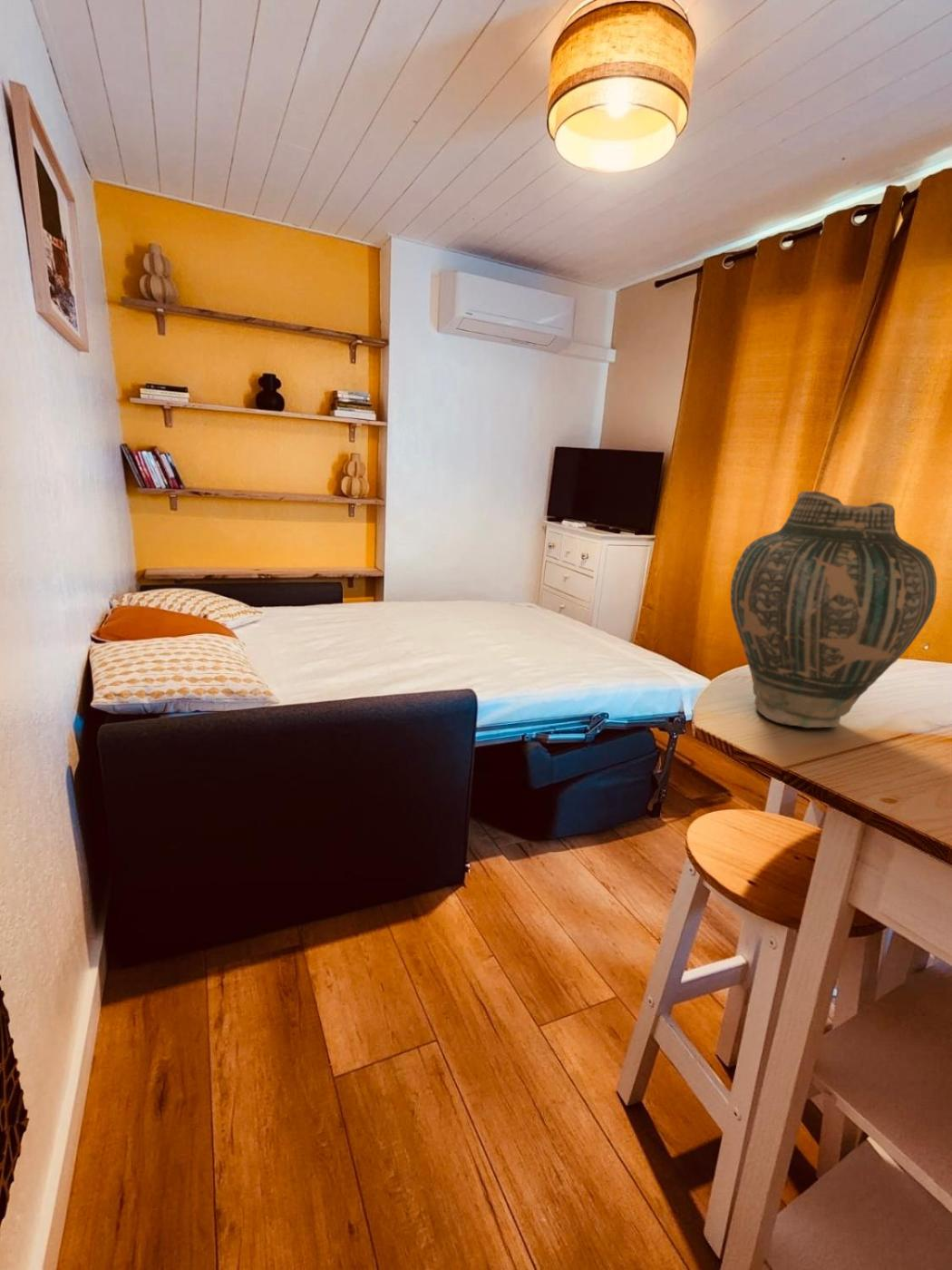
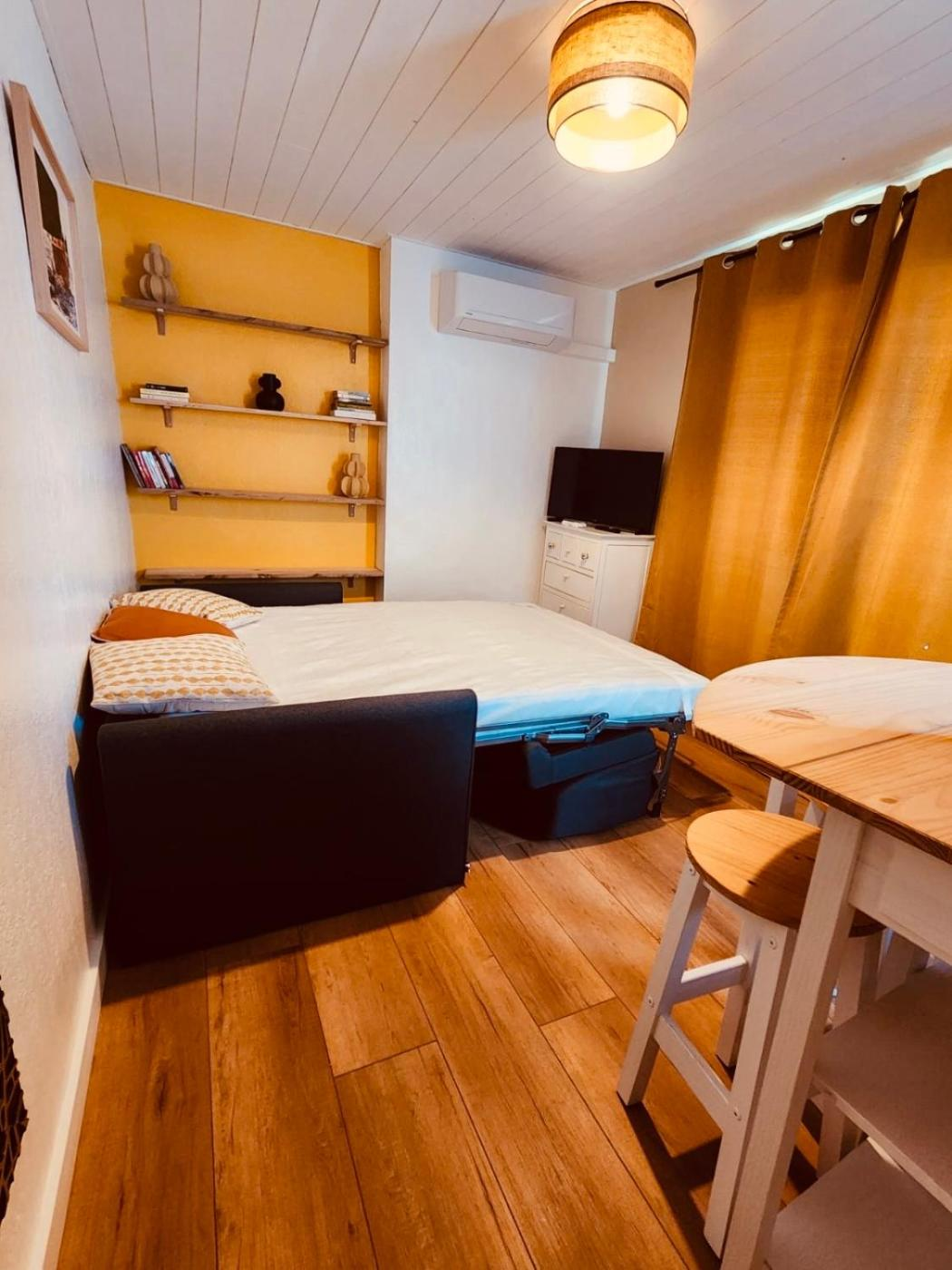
- vase [730,490,937,728]
